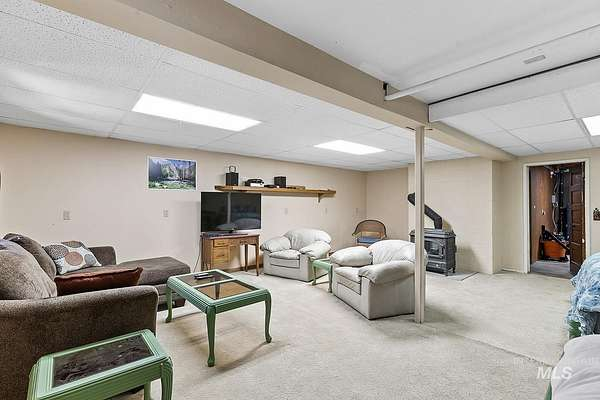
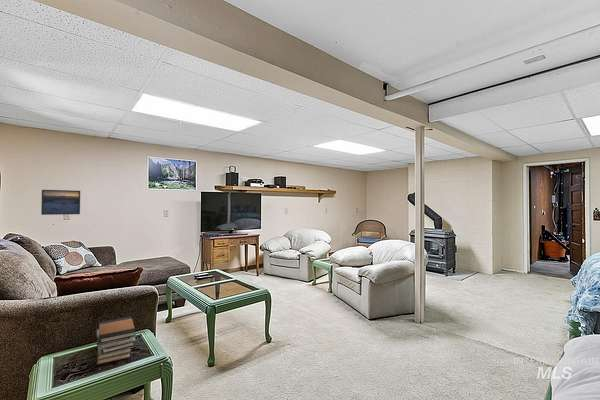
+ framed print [40,189,81,216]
+ book stack [96,315,137,366]
